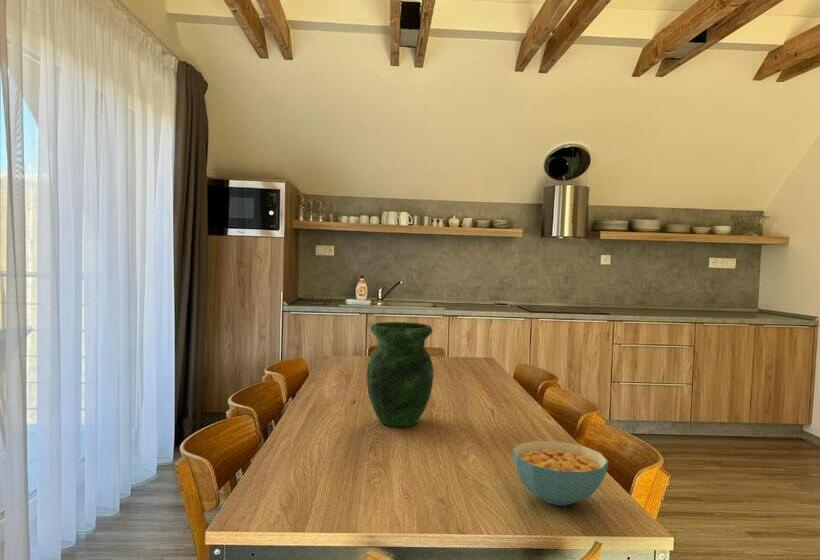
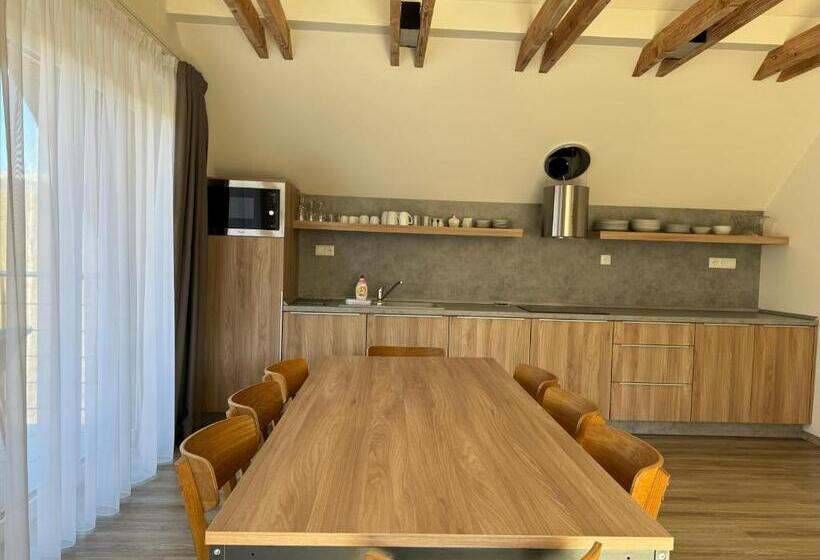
- cereal bowl [511,440,609,507]
- vase [366,321,434,428]
